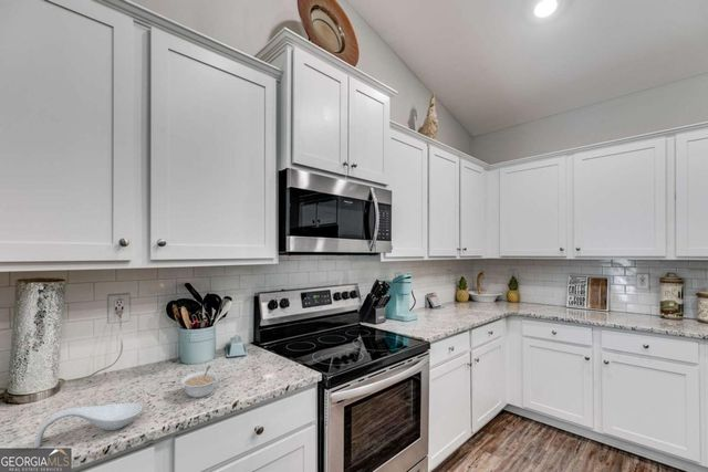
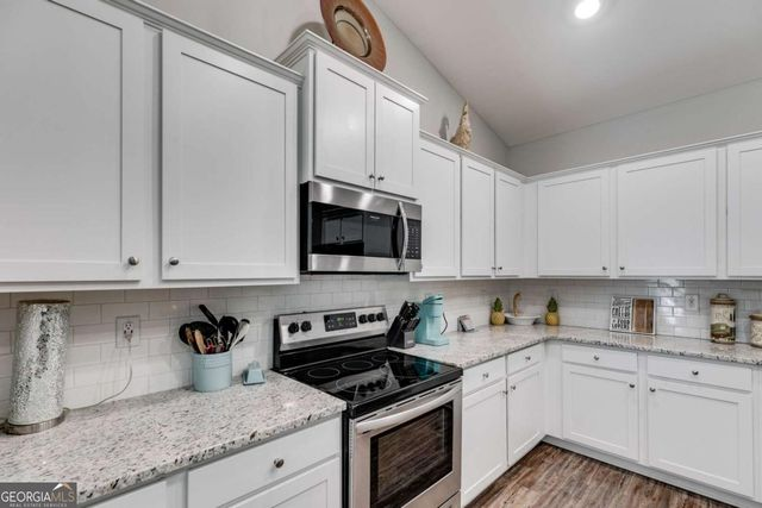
- legume [179,365,220,399]
- spoon rest [33,401,143,449]
